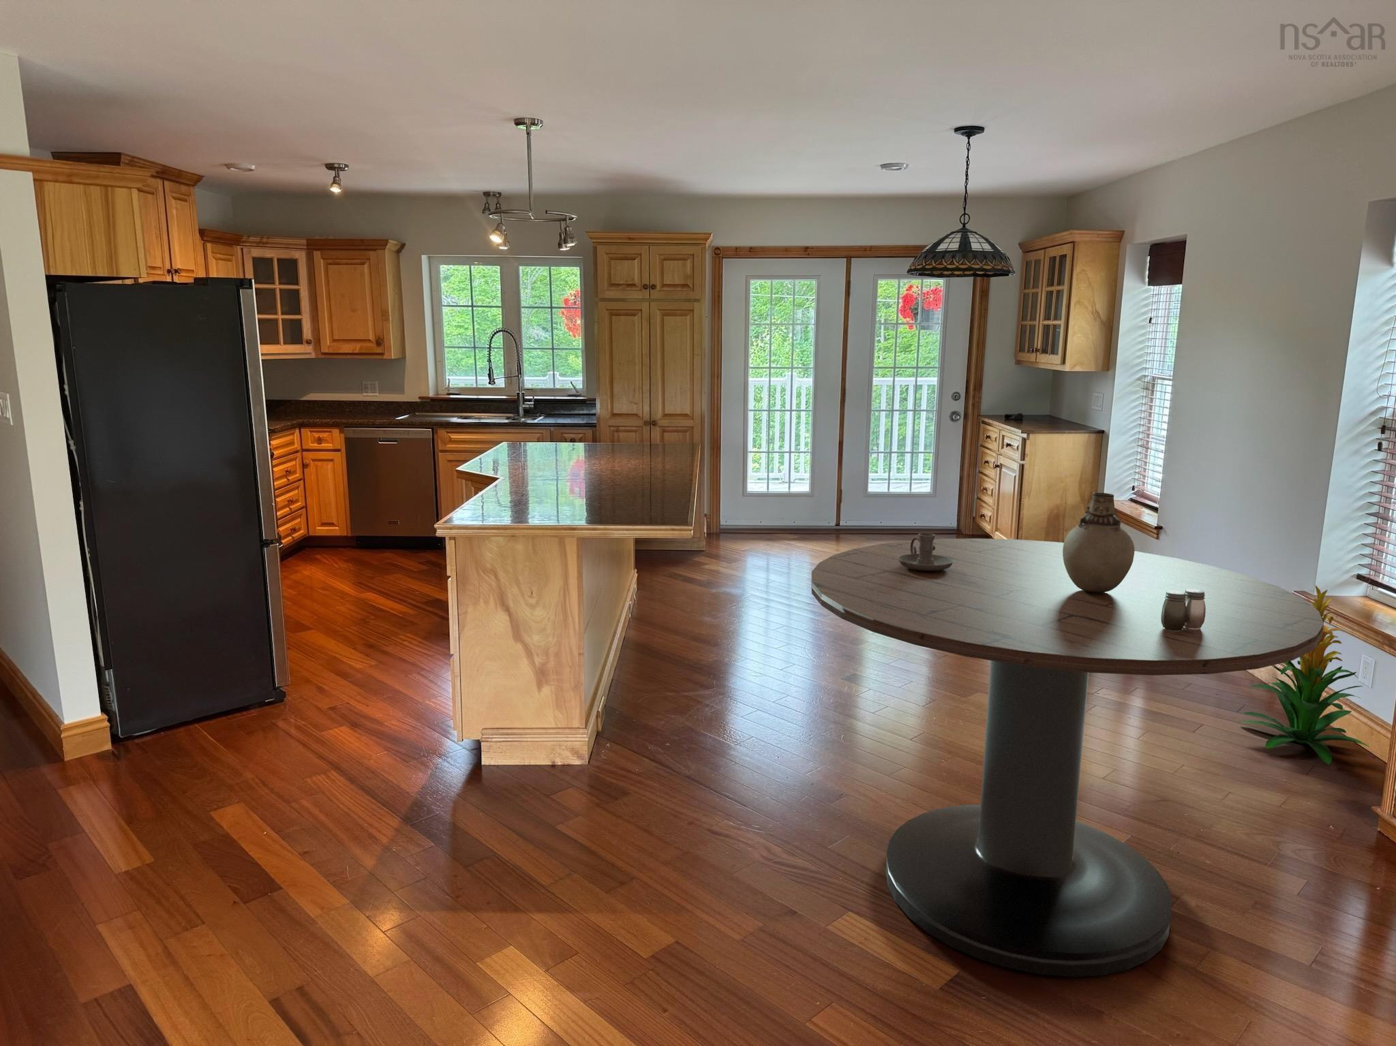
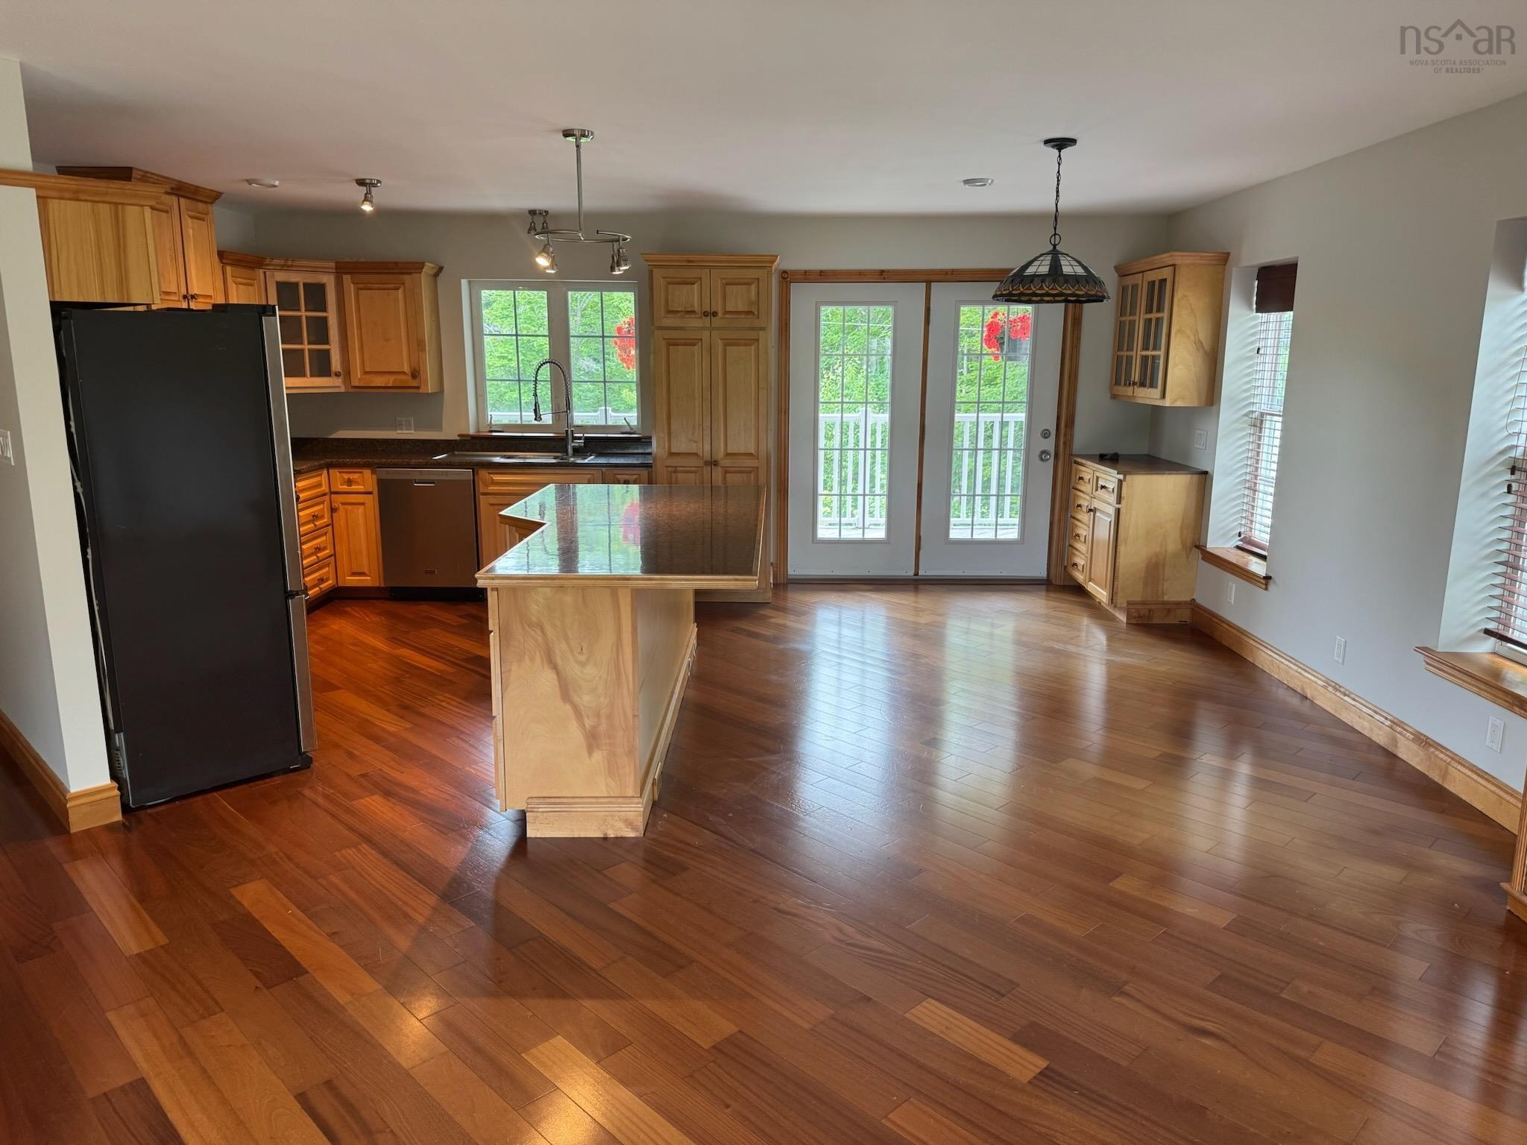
- salt and pepper shaker [1161,589,1206,632]
- indoor plant [1242,585,1370,766]
- candle holder [898,533,953,570]
- dining table [810,538,1325,977]
- vase [1063,491,1134,592]
